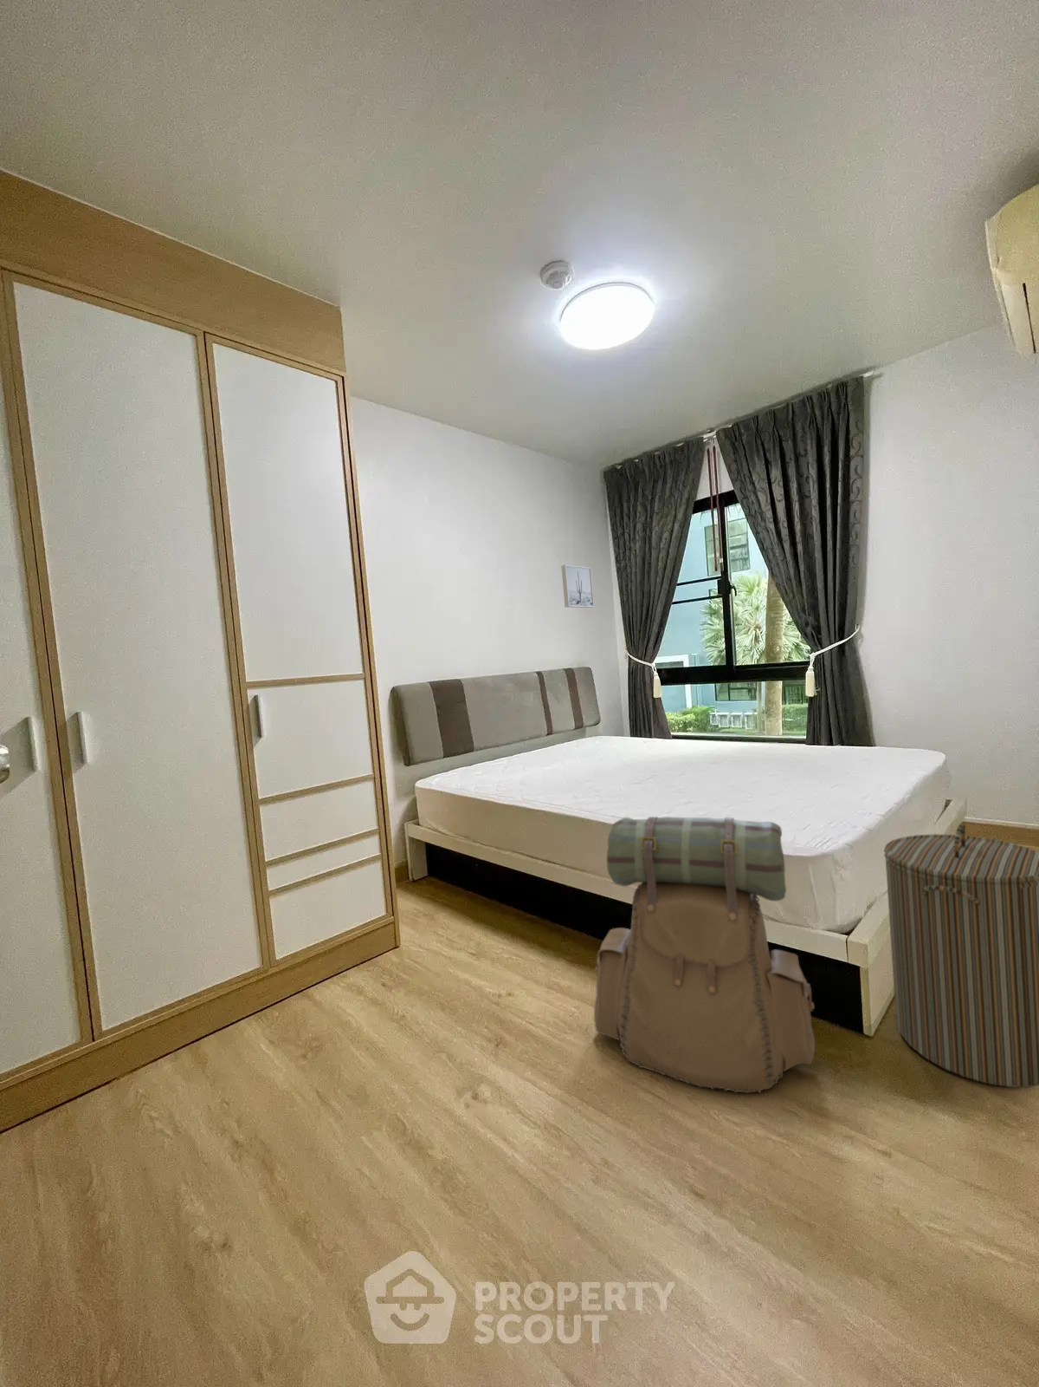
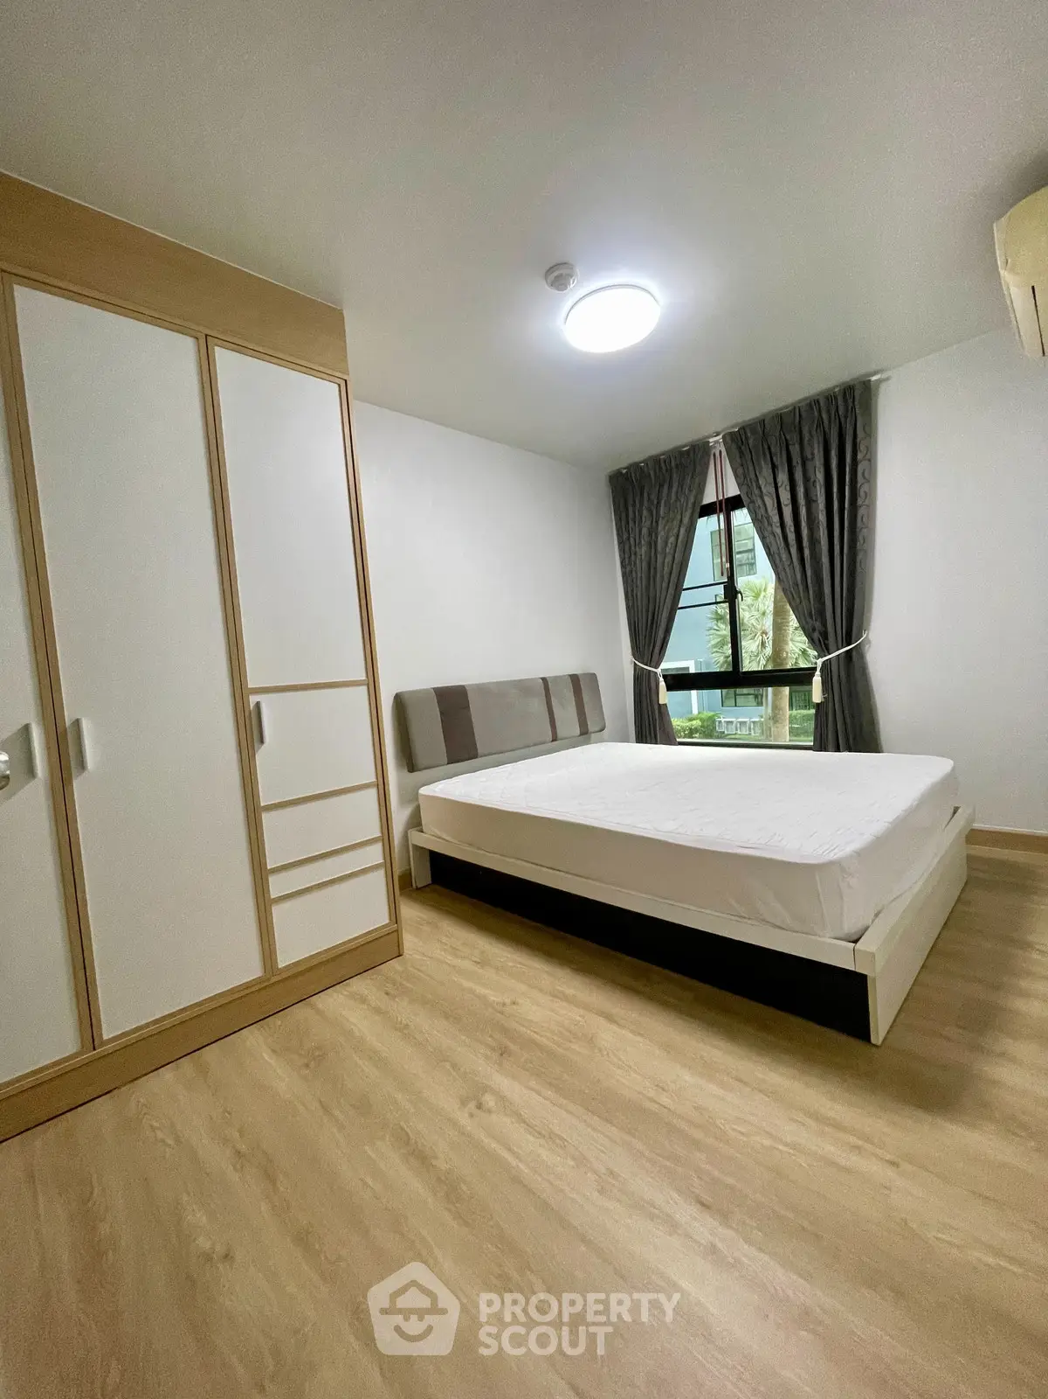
- wall art [560,565,595,608]
- backpack [593,816,815,1094]
- laundry hamper [883,821,1039,1088]
